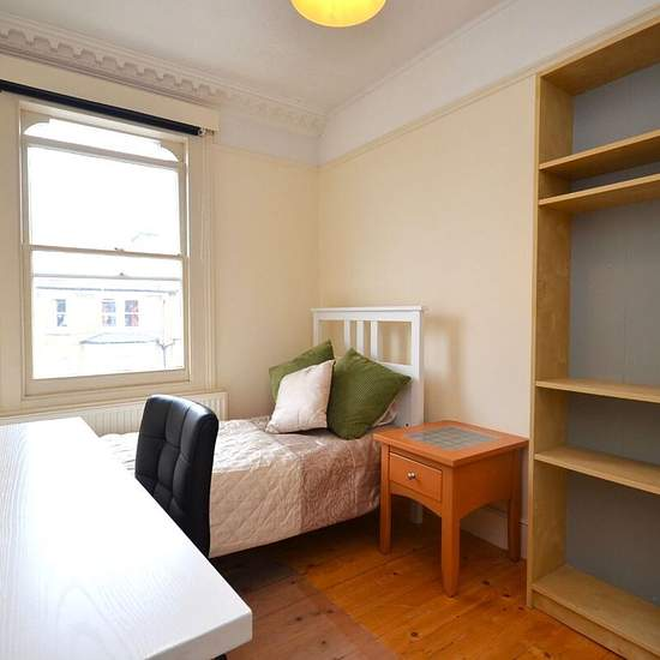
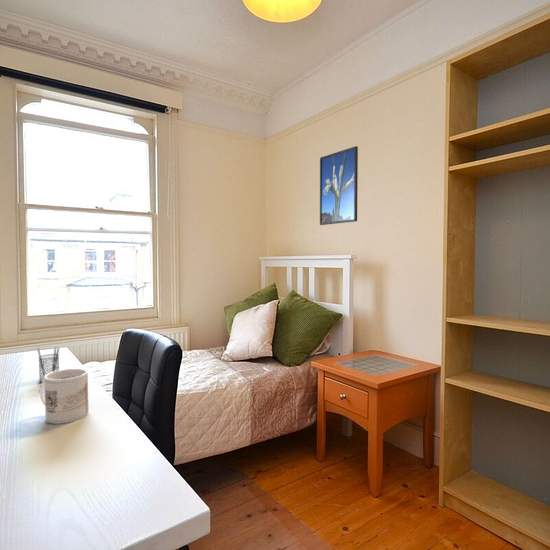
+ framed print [319,145,359,226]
+ pencil holder [37,346,60,383]
+ mug [39,368,89,425]
